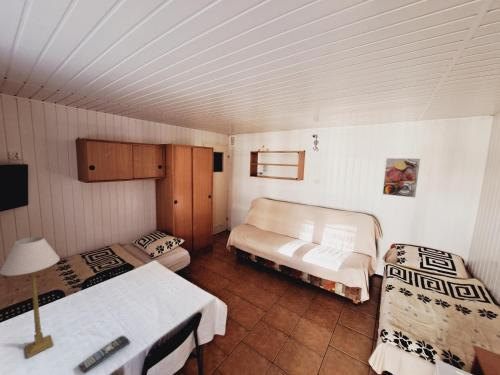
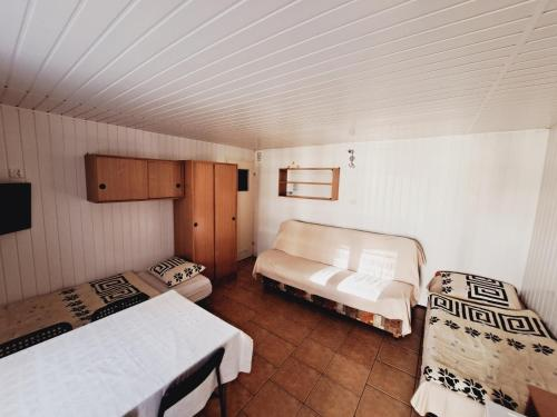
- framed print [382,157,421,198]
- remote control [78,335,131,374]
- table lamp [0,236,61,359]
